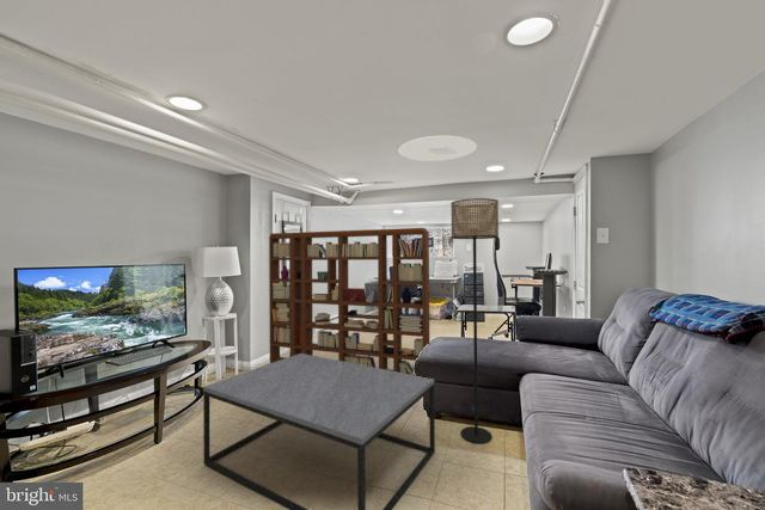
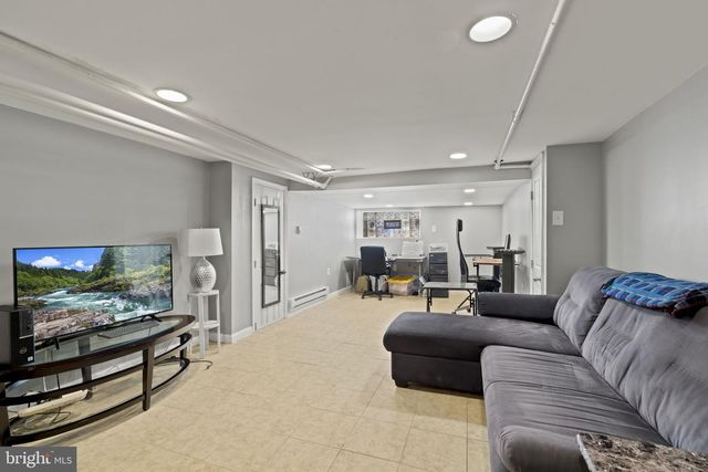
- bookshelf [268,227,430,375]
- ceiling light [398,135,478,162]
- floor lamp [449,197,500,444]
- coffee table [202,354,436,510]
